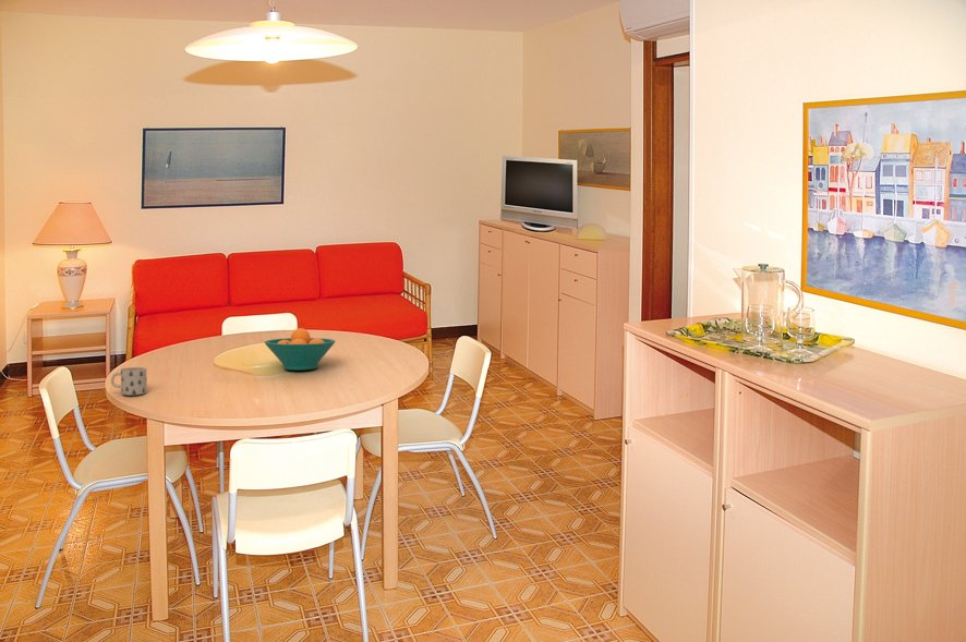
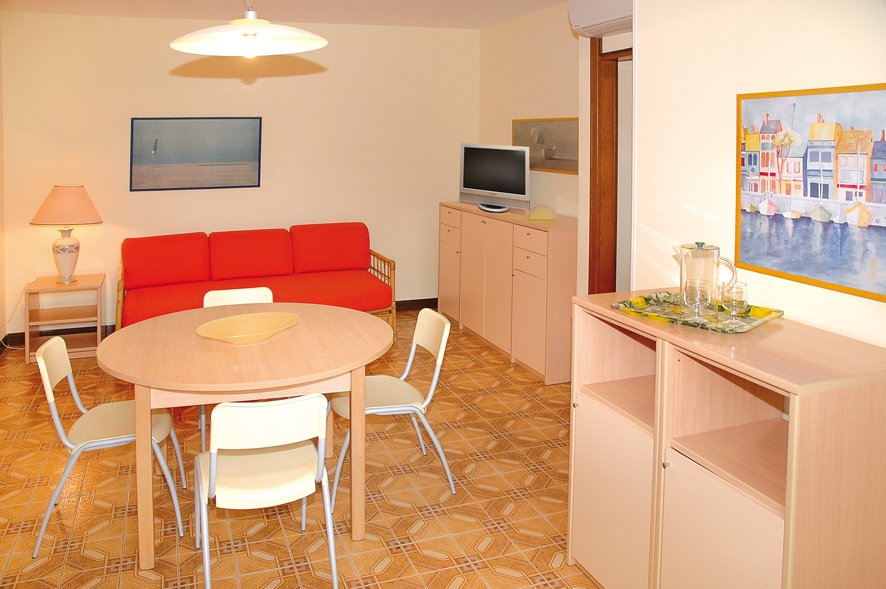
- mug [110,366,148,397]
- fruit bowl [264,327,336,372]
